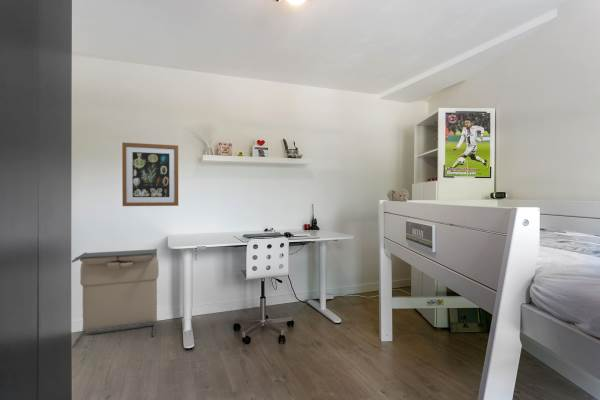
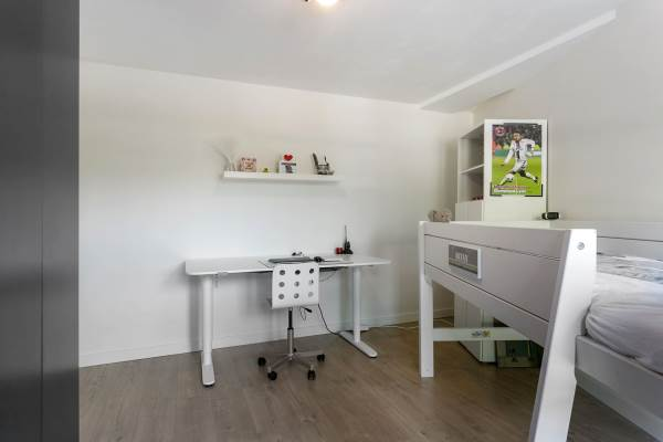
- wall art [121,142,179,207]
- laundry hamper [71,248,160,349]
